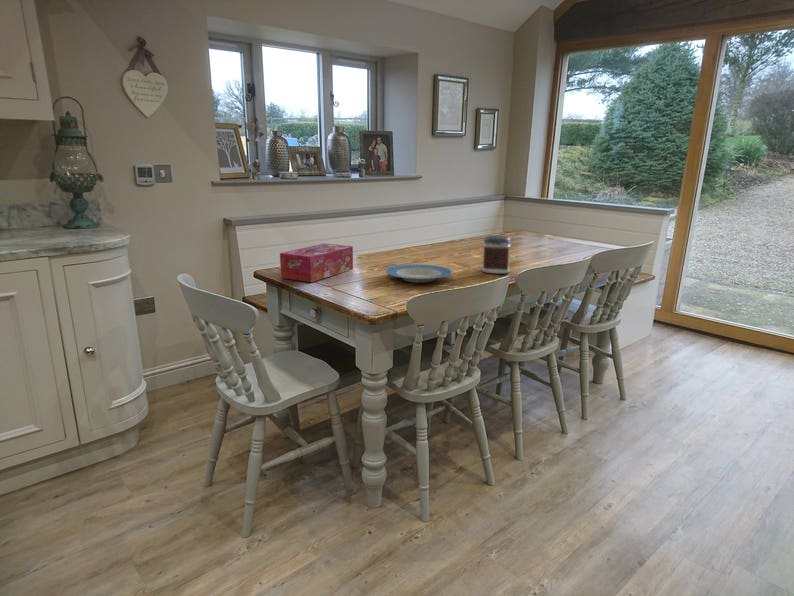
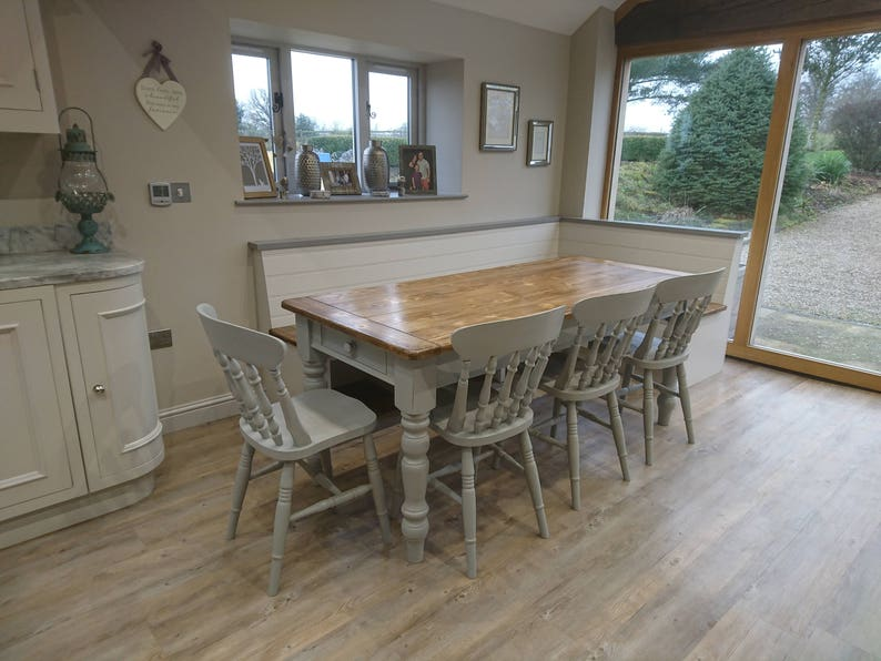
- jar [481,235,512,275]
- tissue box [279,242,354,283]
- plate [385,263,453,284]
